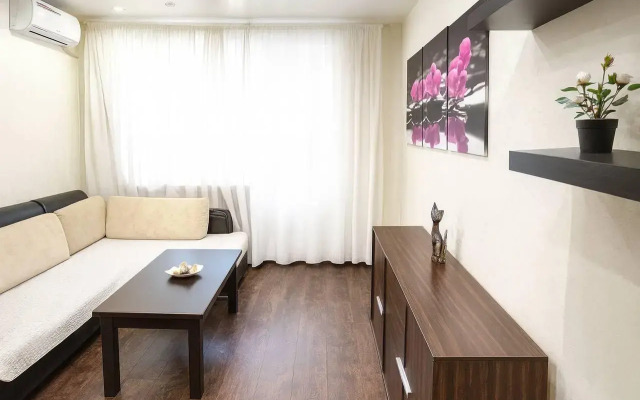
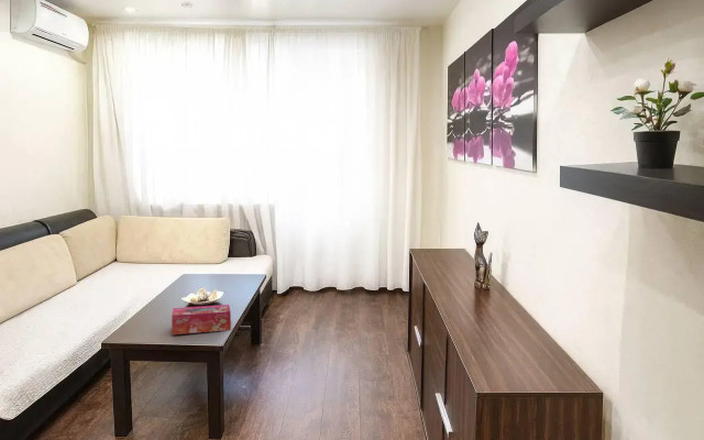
+ tissue box [170,304,232,336]
